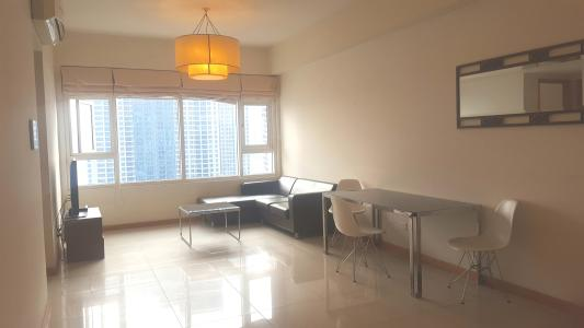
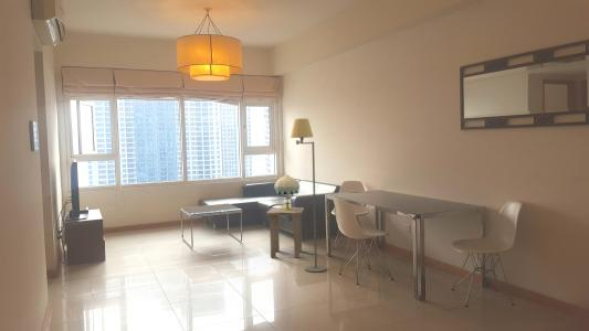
+ floor lamp [290,118,328,273]
+ side table [265,206,305,258]
+ table lamp [273,173,301,211]
